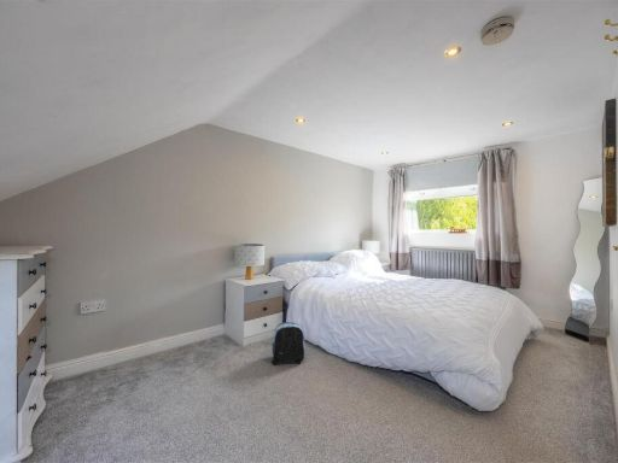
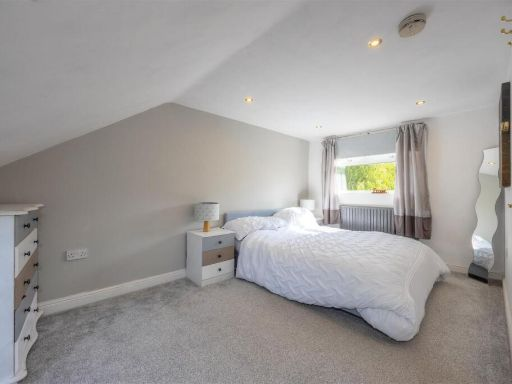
- backpack [270,321,305,365]
